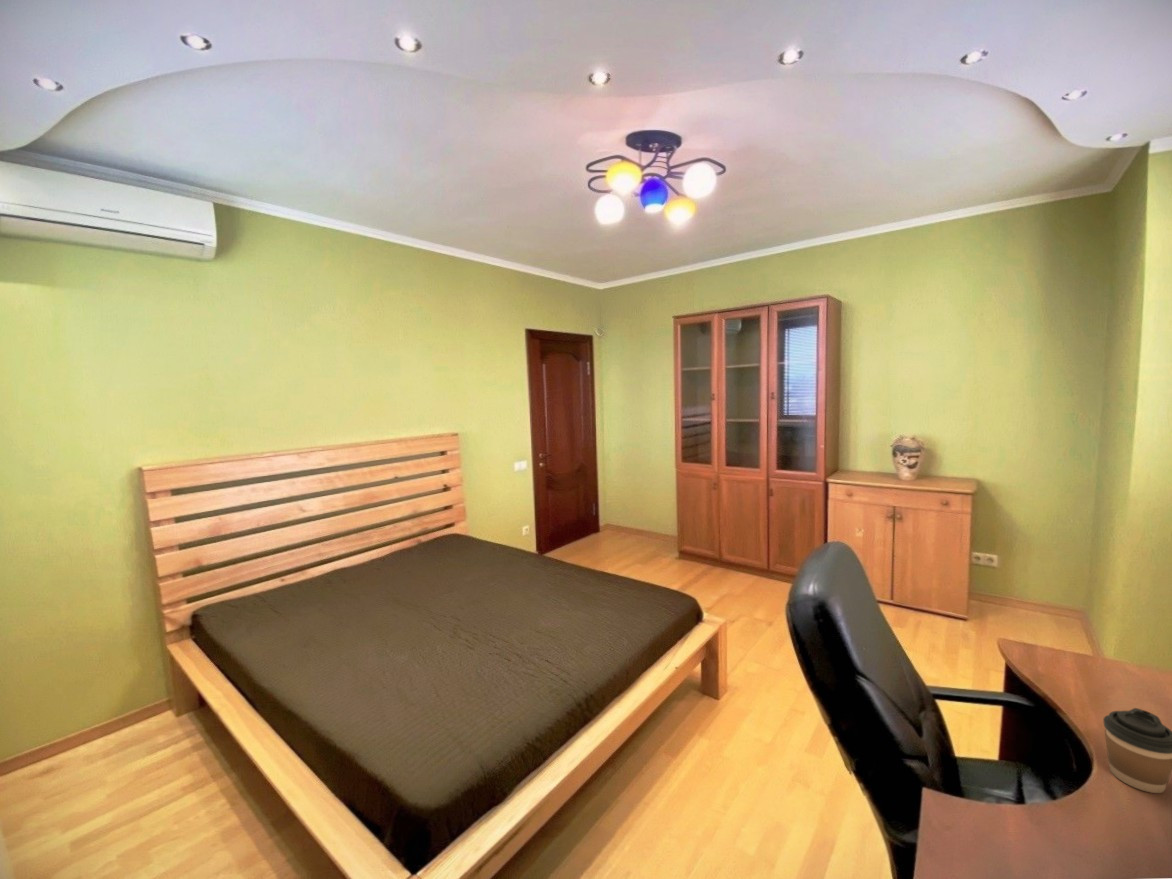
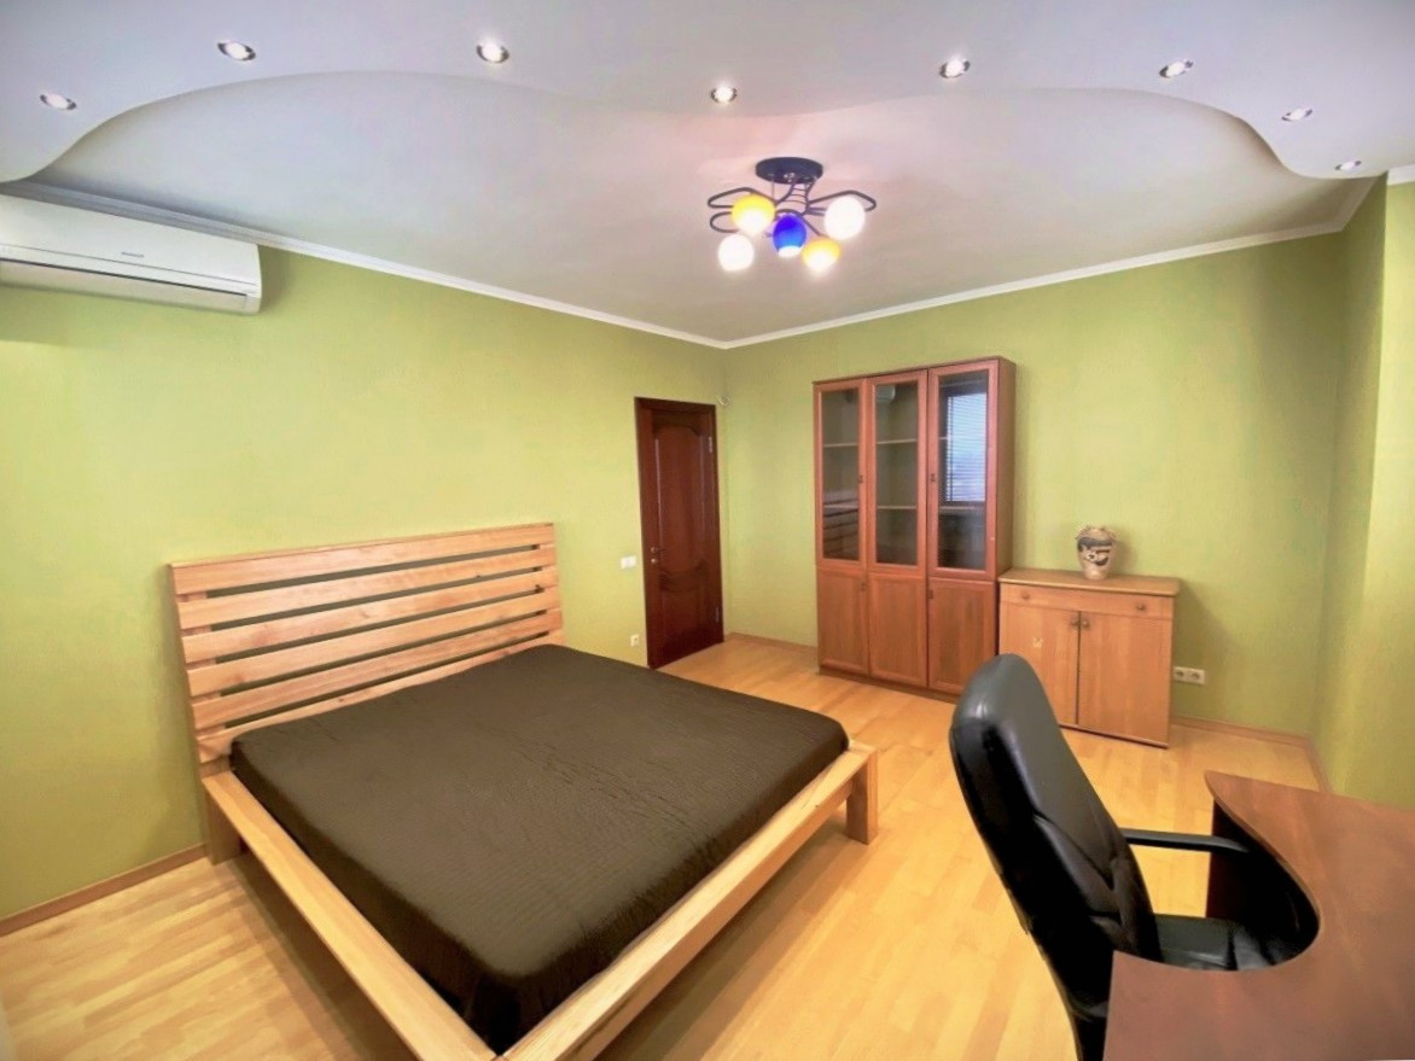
- coffee cup [1102,707,1172,794]
